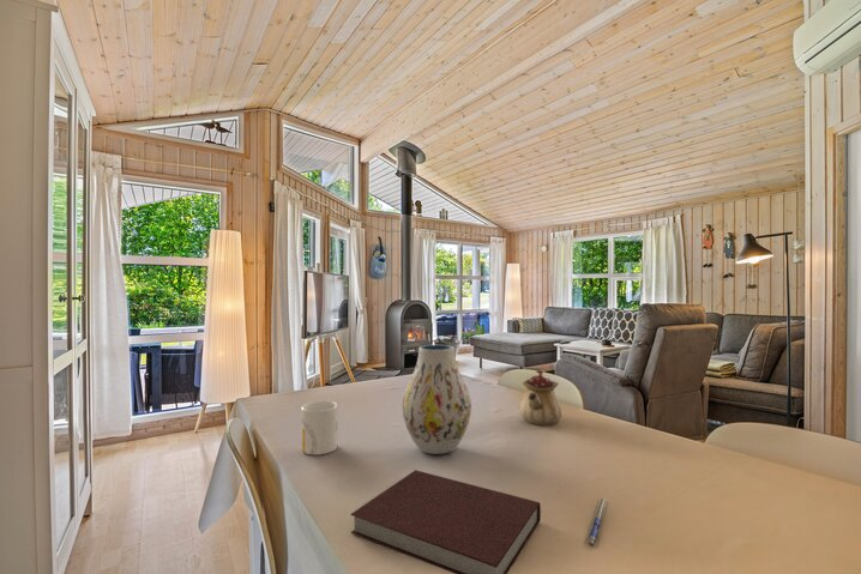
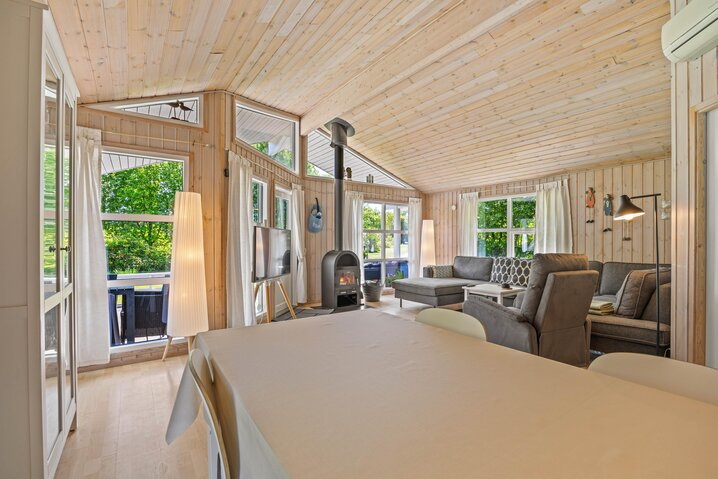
- teapot [519,368,564,427]
- mug [300,400,339,457]
- notebook [349,469,542,574]
- vase [402,344,472,455]
- pen [584,497,609,548]
